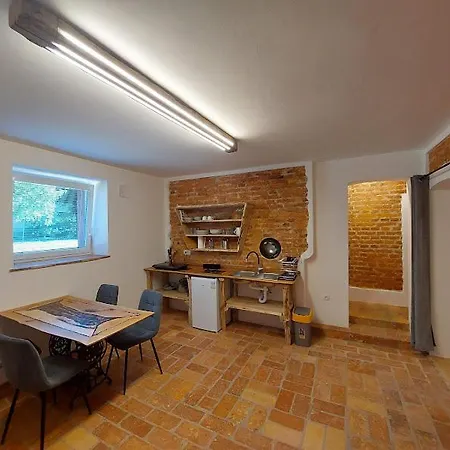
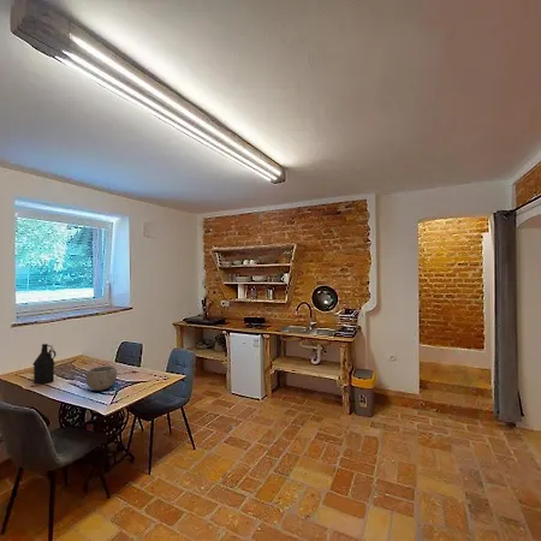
+ bottle [31,343,58,385]
+ bowl [85,364,118,392]
